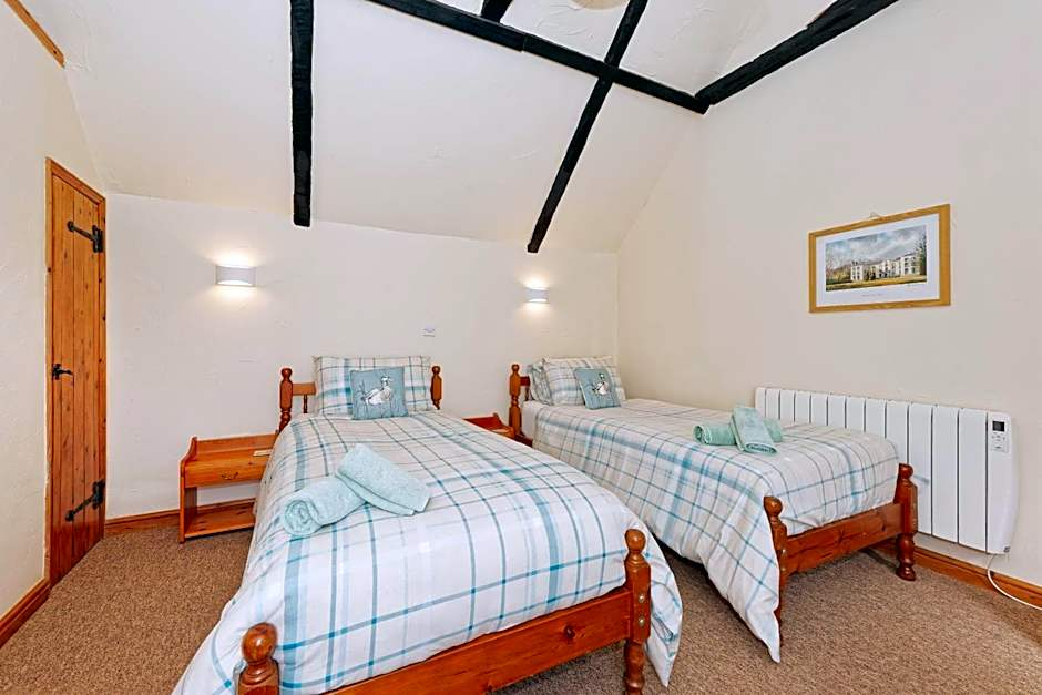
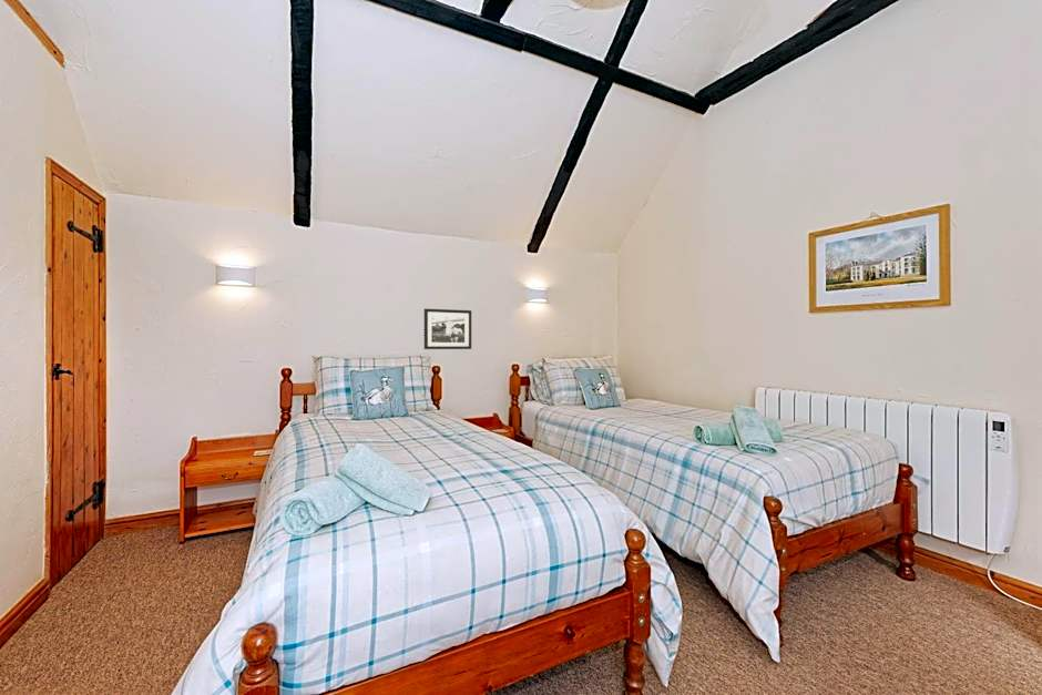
+ picture frame [423,308,472,350]
